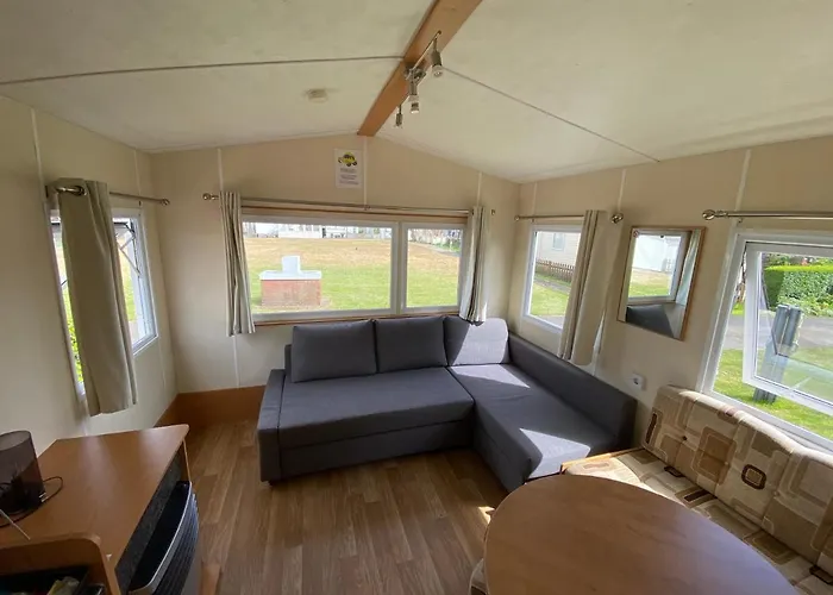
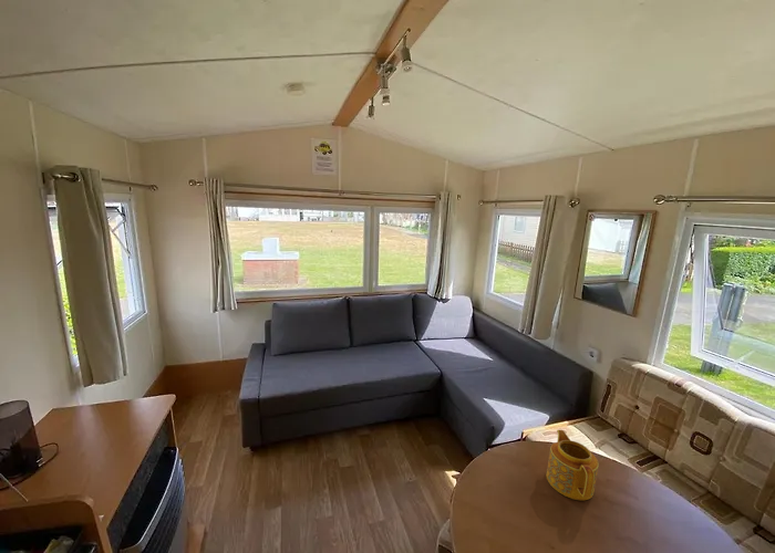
+ teapot [545,429,599,501]
